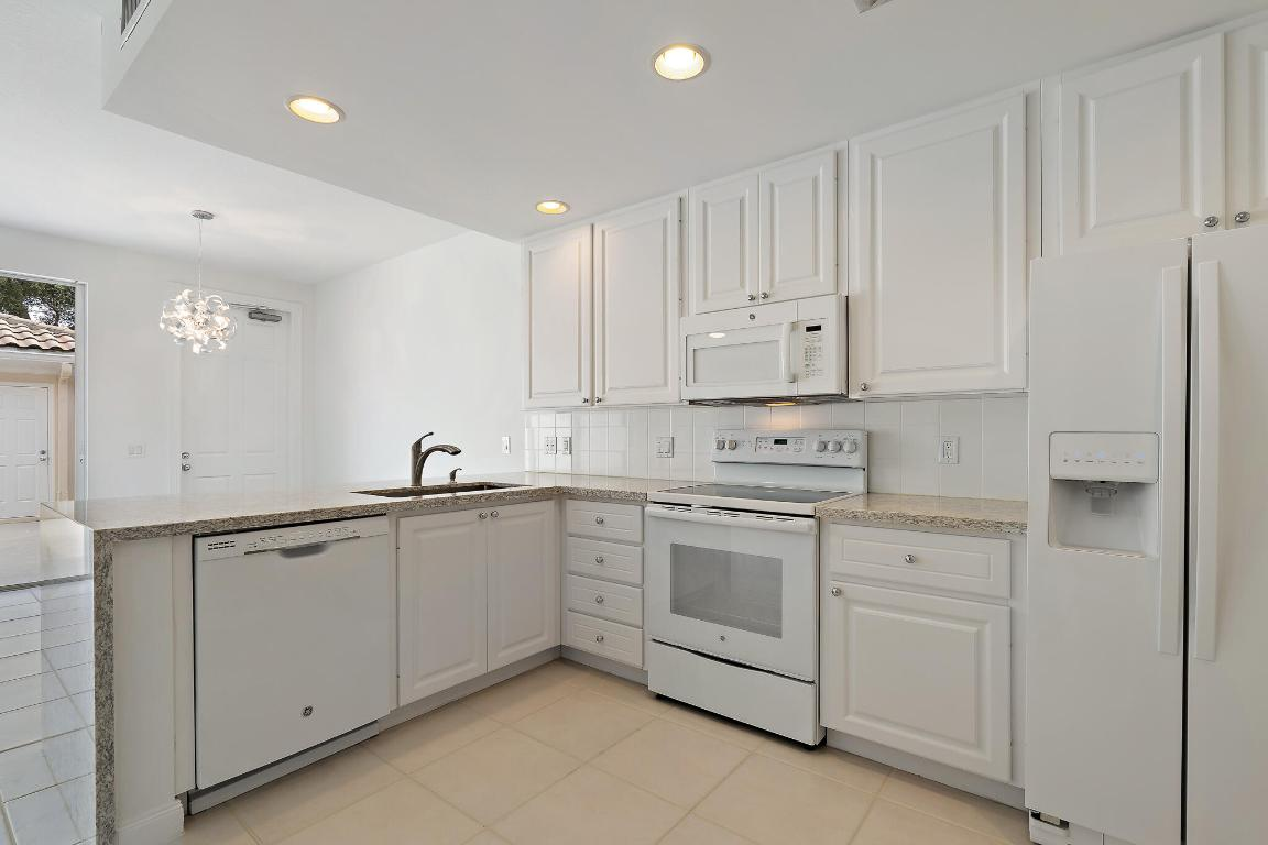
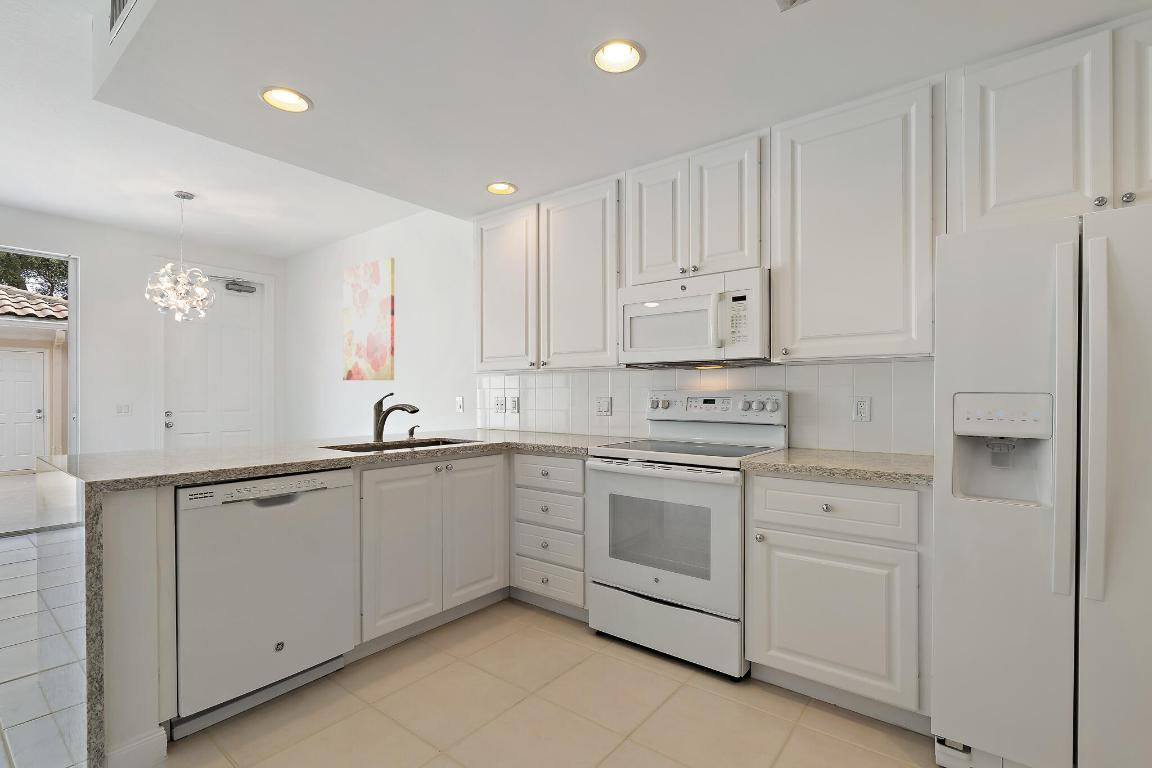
+ wall art [342,257,395,381]
